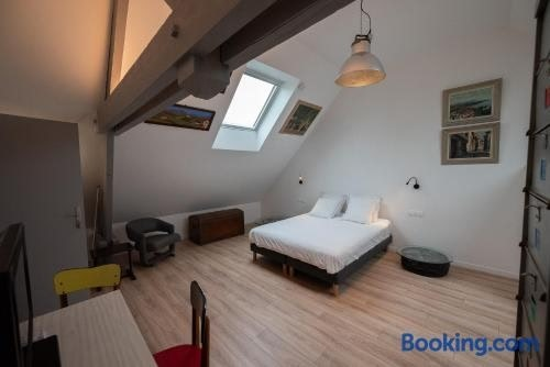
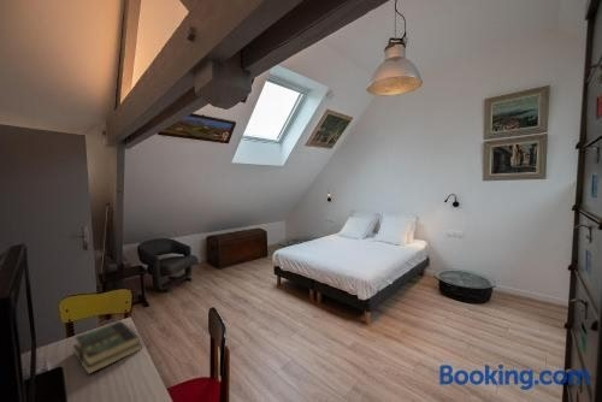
+ book [72,320,143,376]
